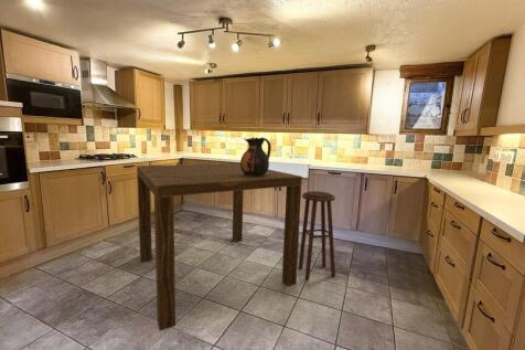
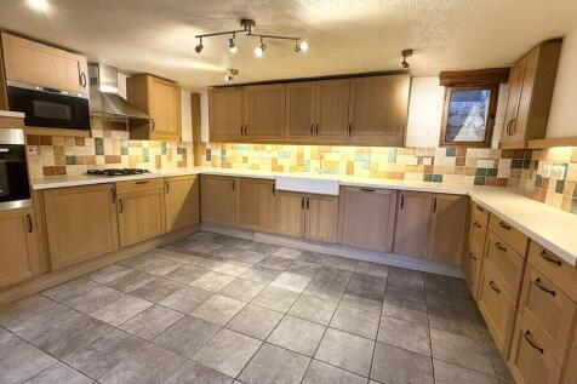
- ceramic jug [239,136,272,177]
- dining table [136,162,303,332]
- stool [298,190,336,280]
